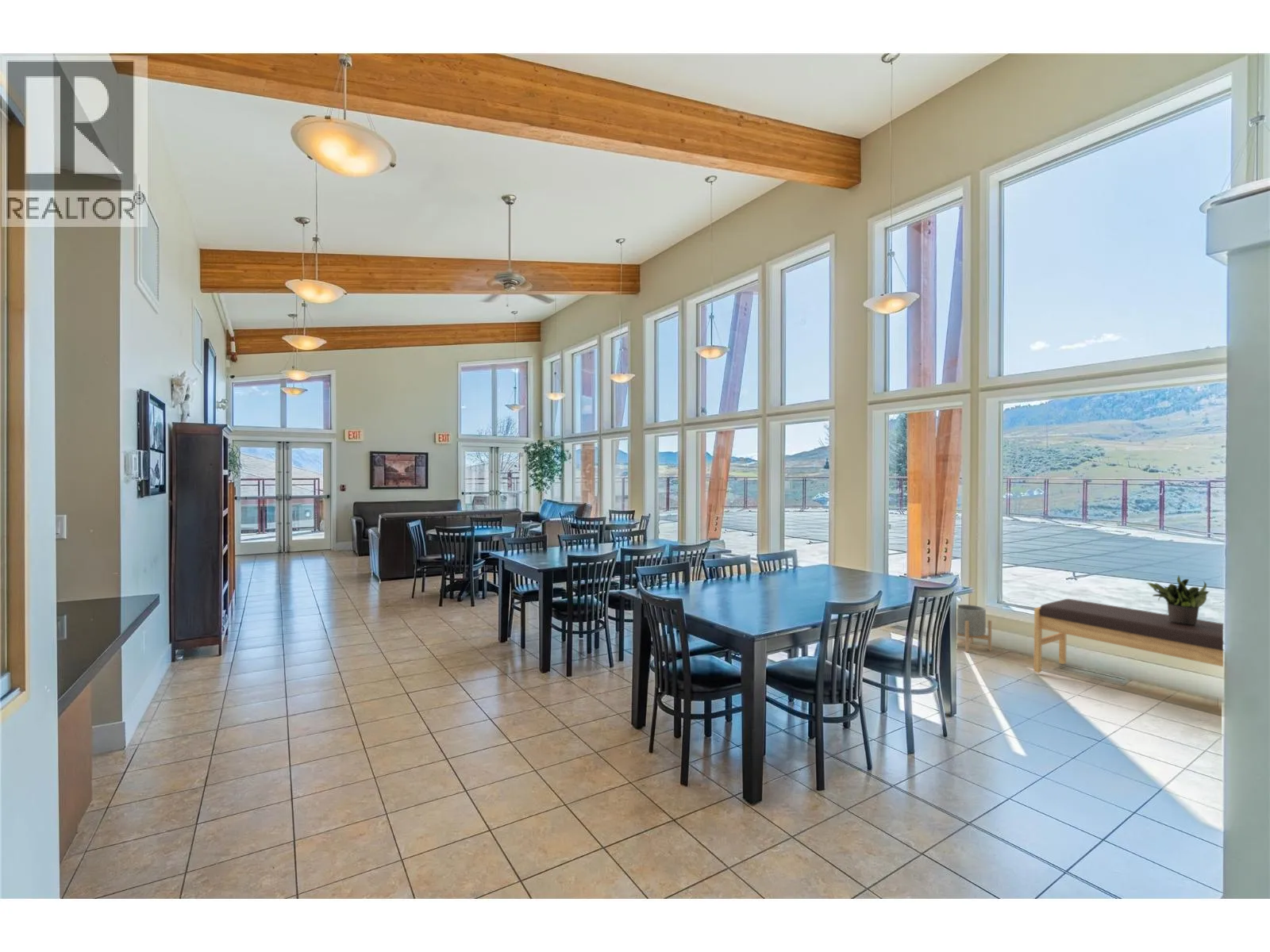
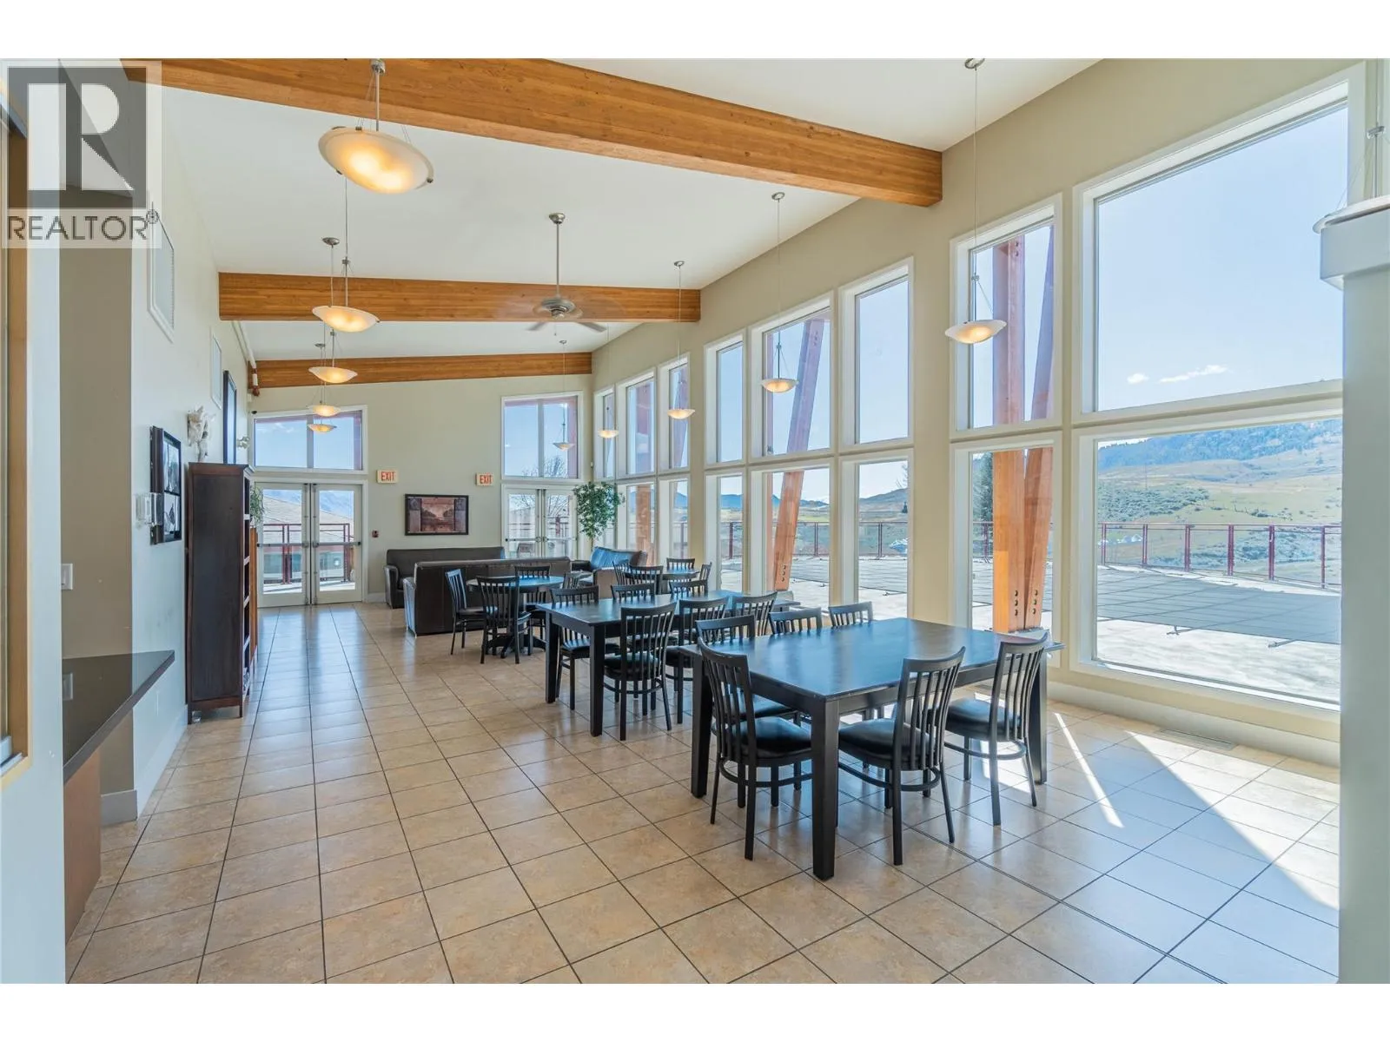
- potted plant [1145,575,1210,624]
- bench [1033,598,1224,674]
- planter [956,604,992,653]
